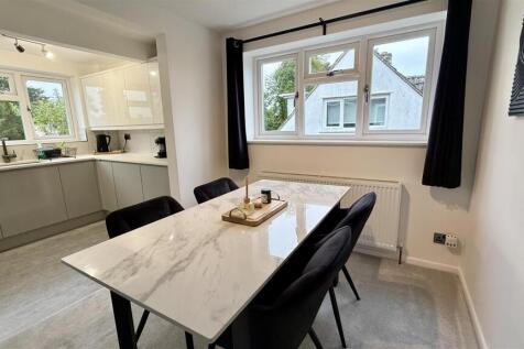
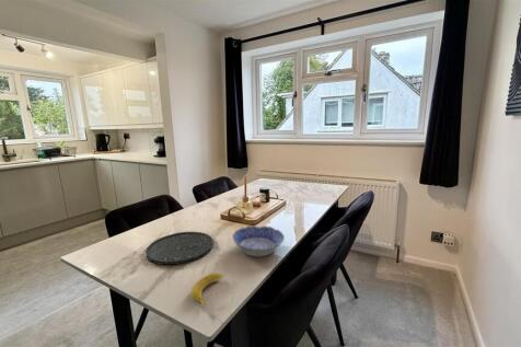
+ banana [190,271,223,308]
+ bowl [232,224,286,257]
+ plate [144,231,215,266]
